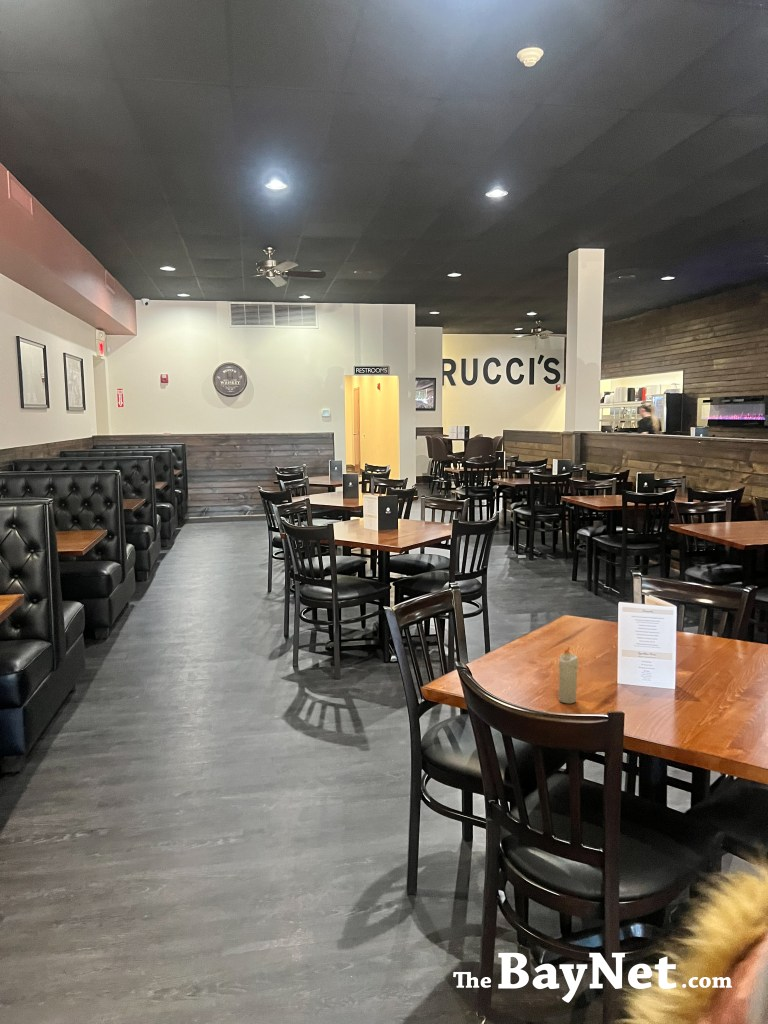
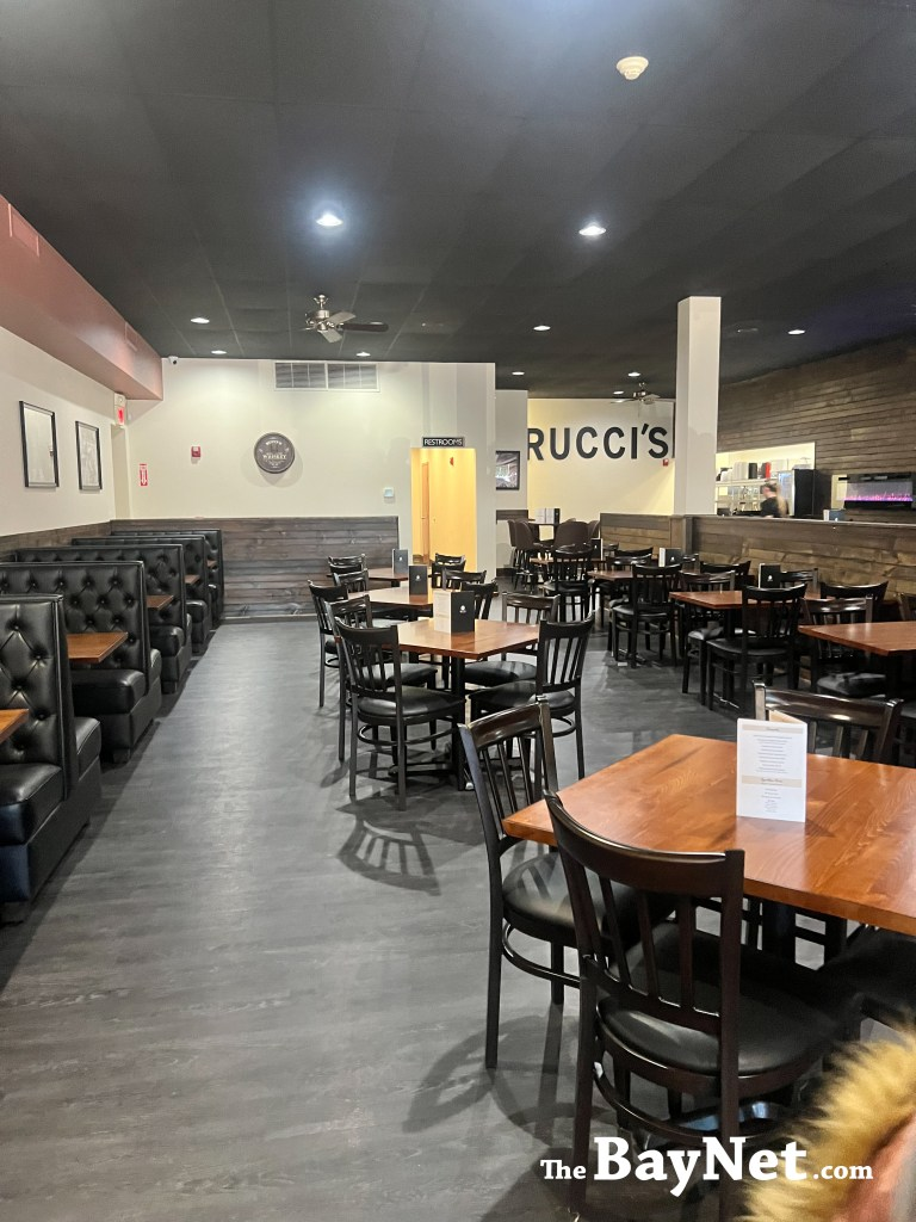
- candle [558,646,579,704]
